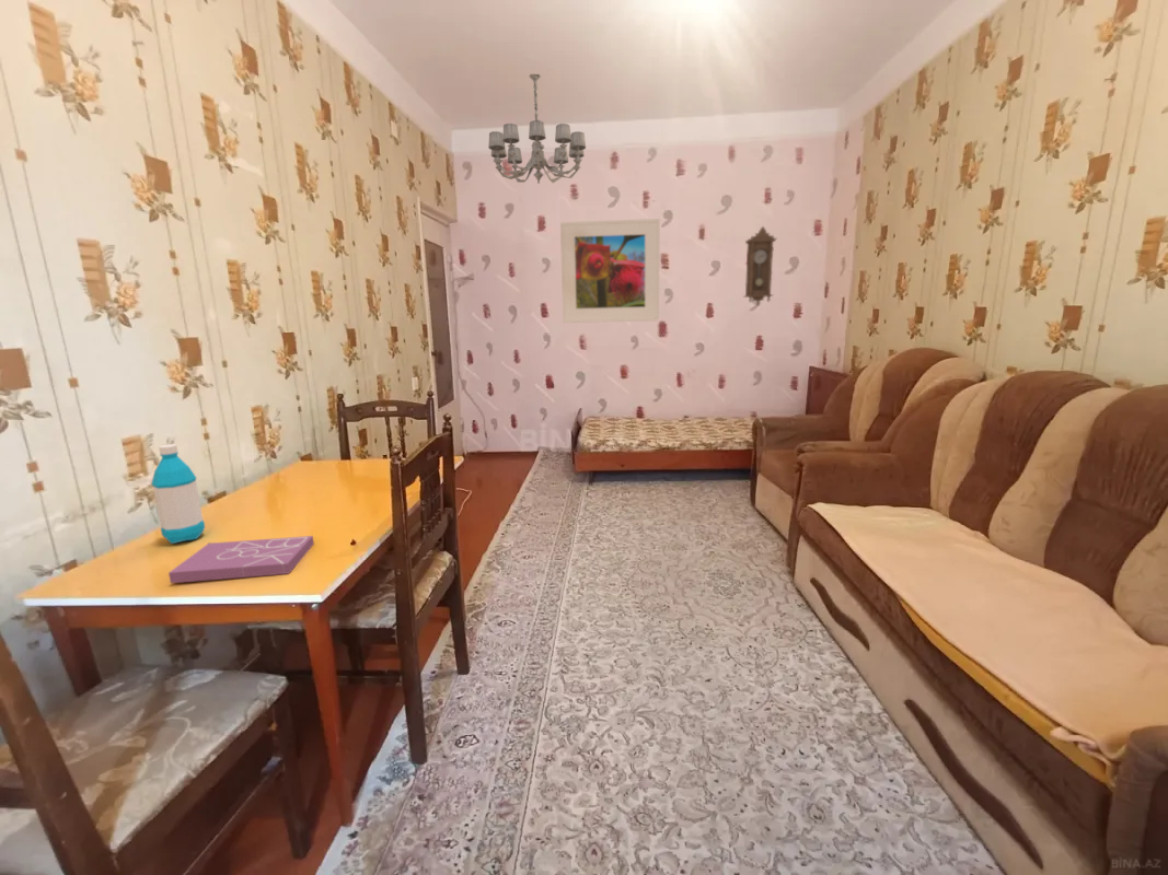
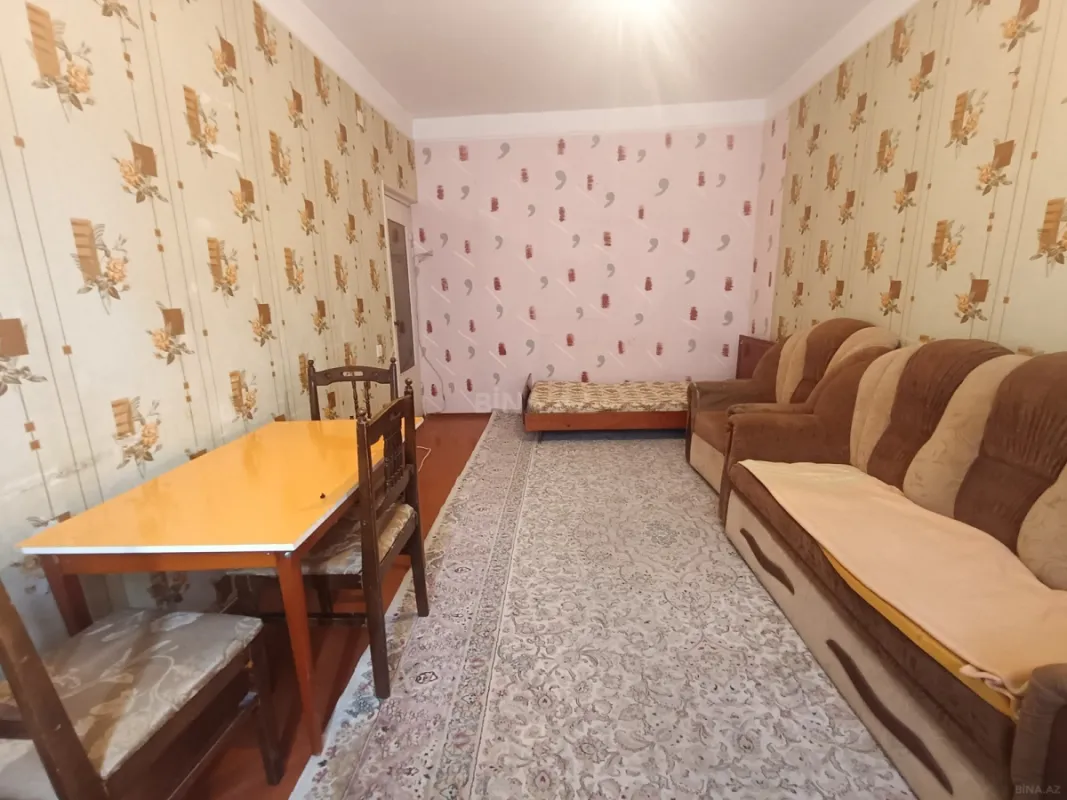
- water bottle [150,443,206,545]
- pendulum clock [743,225,777,307]
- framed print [559,218,661,324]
- chandelier [487,73,587,185]
- book [167,535,315,584]
